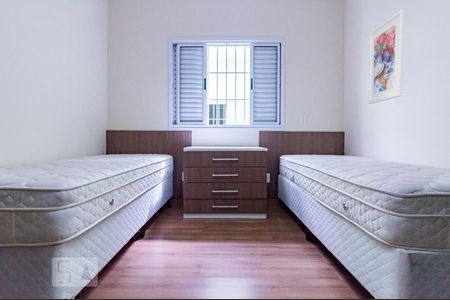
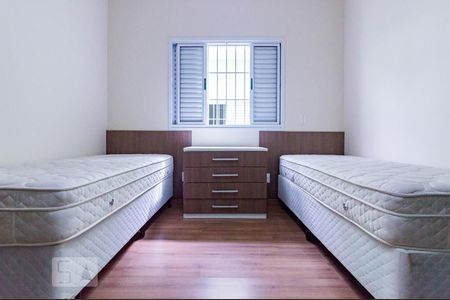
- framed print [367,9,405,105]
